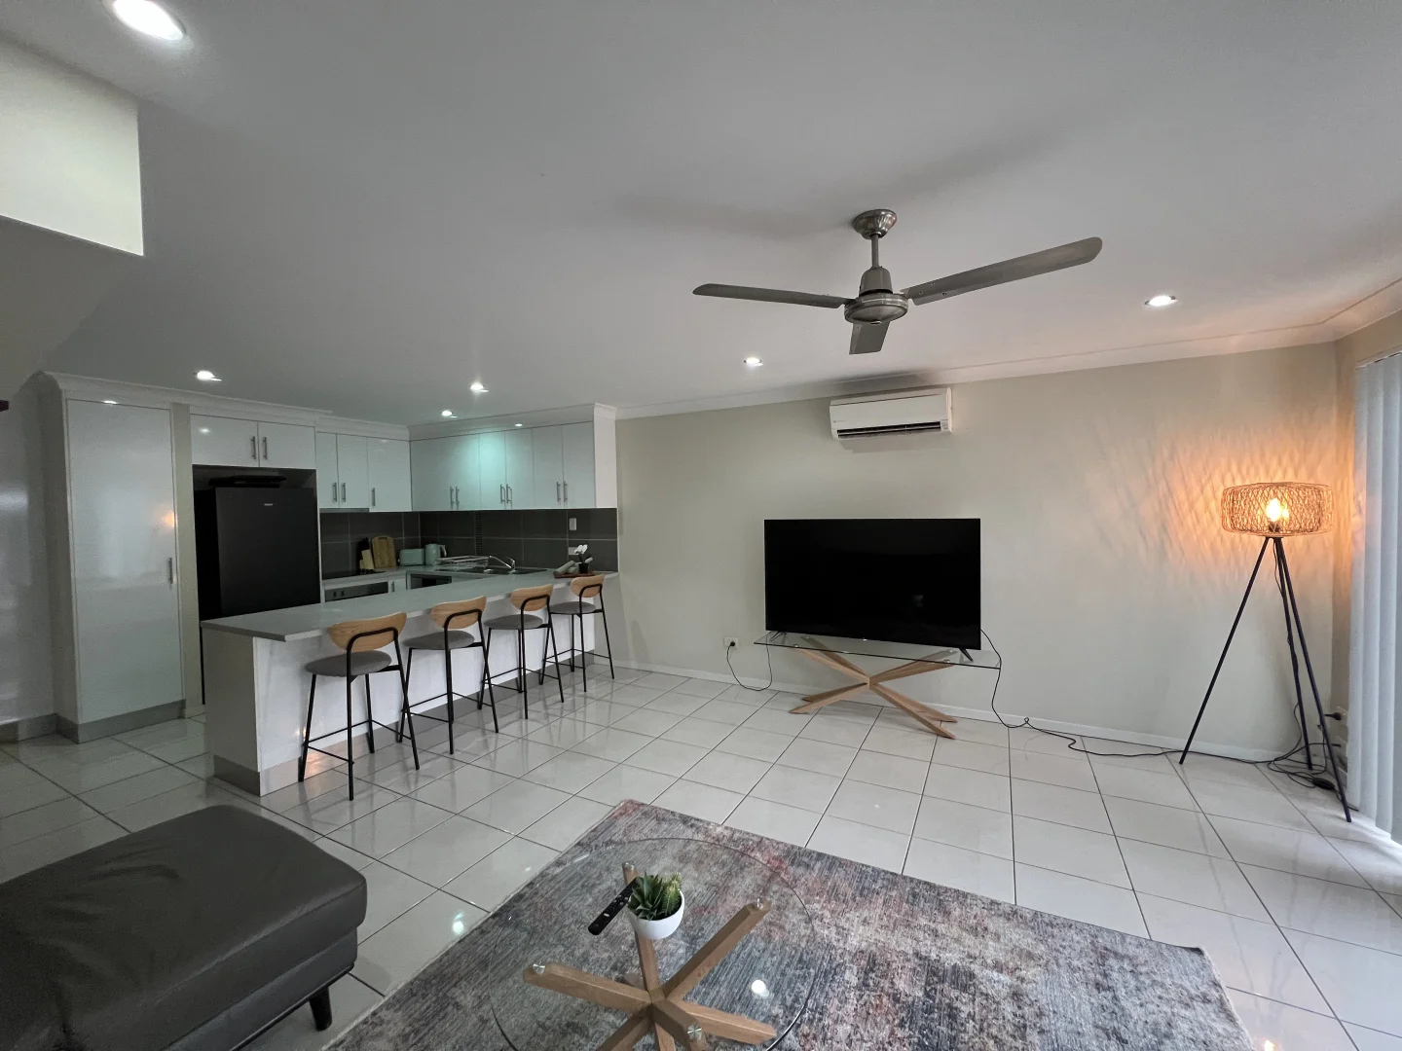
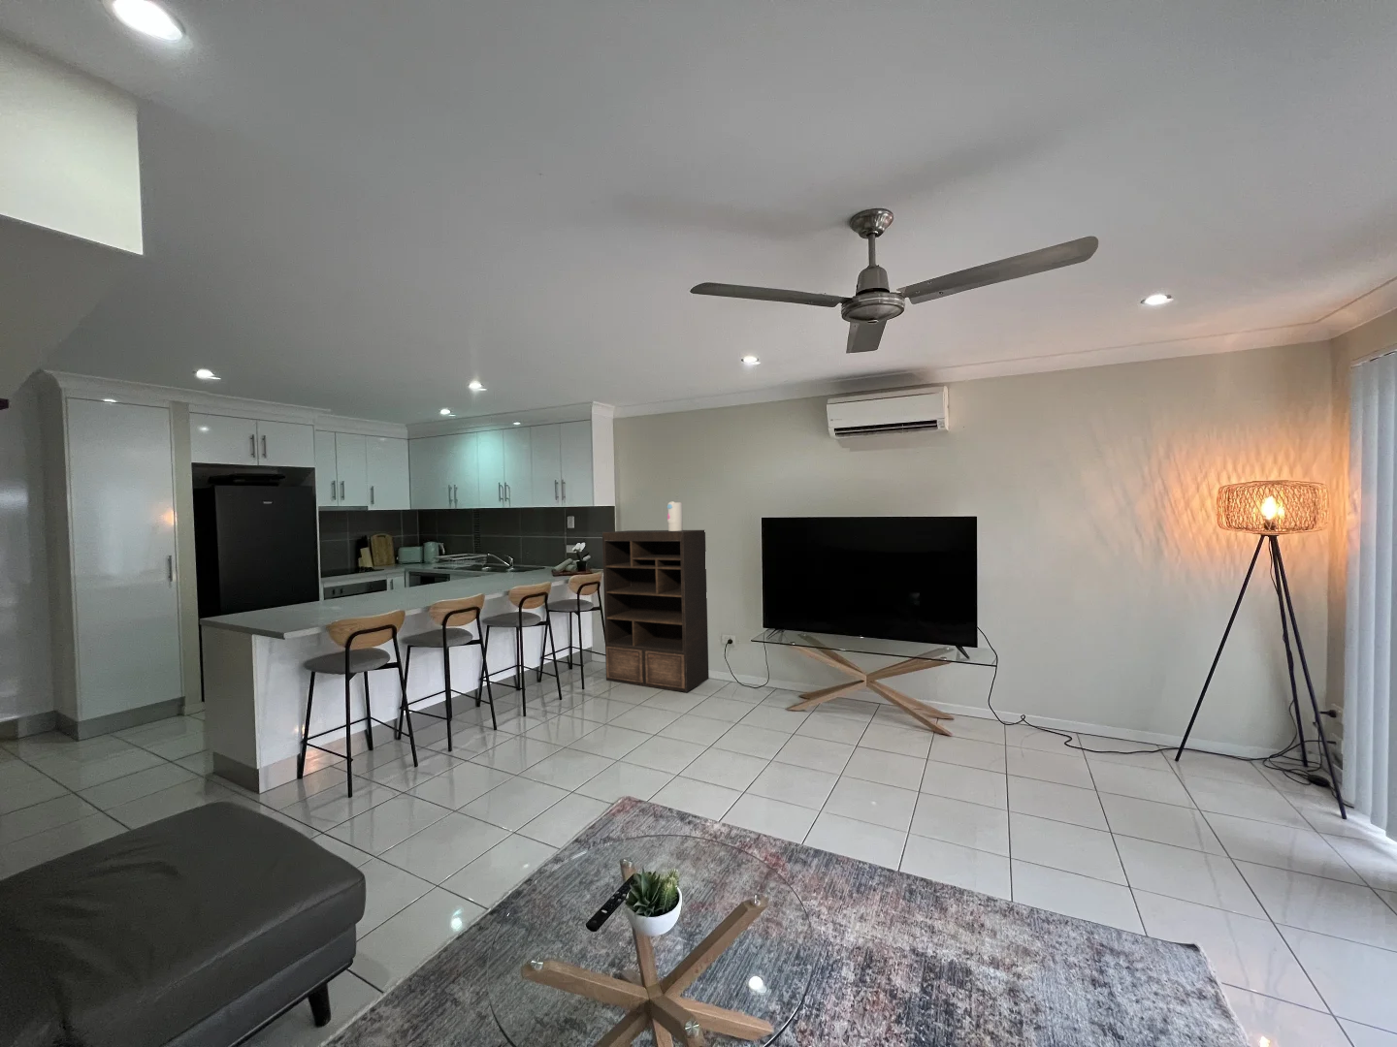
+ decorative vase [667,500,684,531]
+ bookshelf [602,529,711,693]
